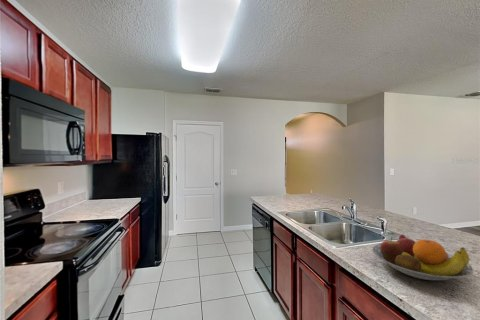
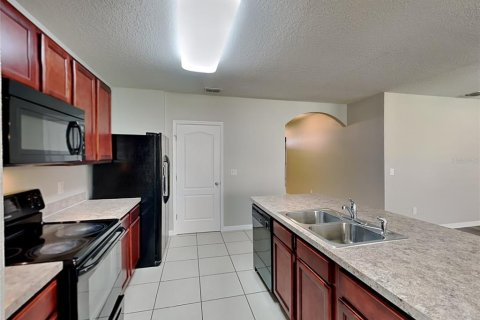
- fruit bowl [371,234,474,281]
